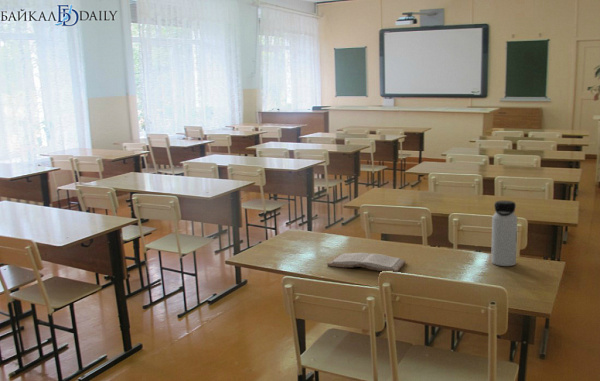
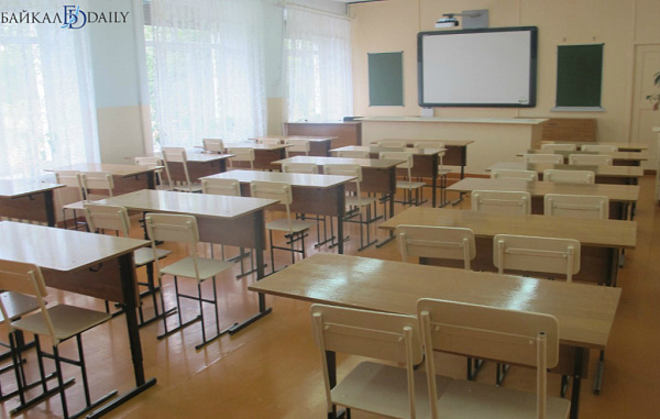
- book [326,252,406,273]
- water bottle [490,200,518,267]
